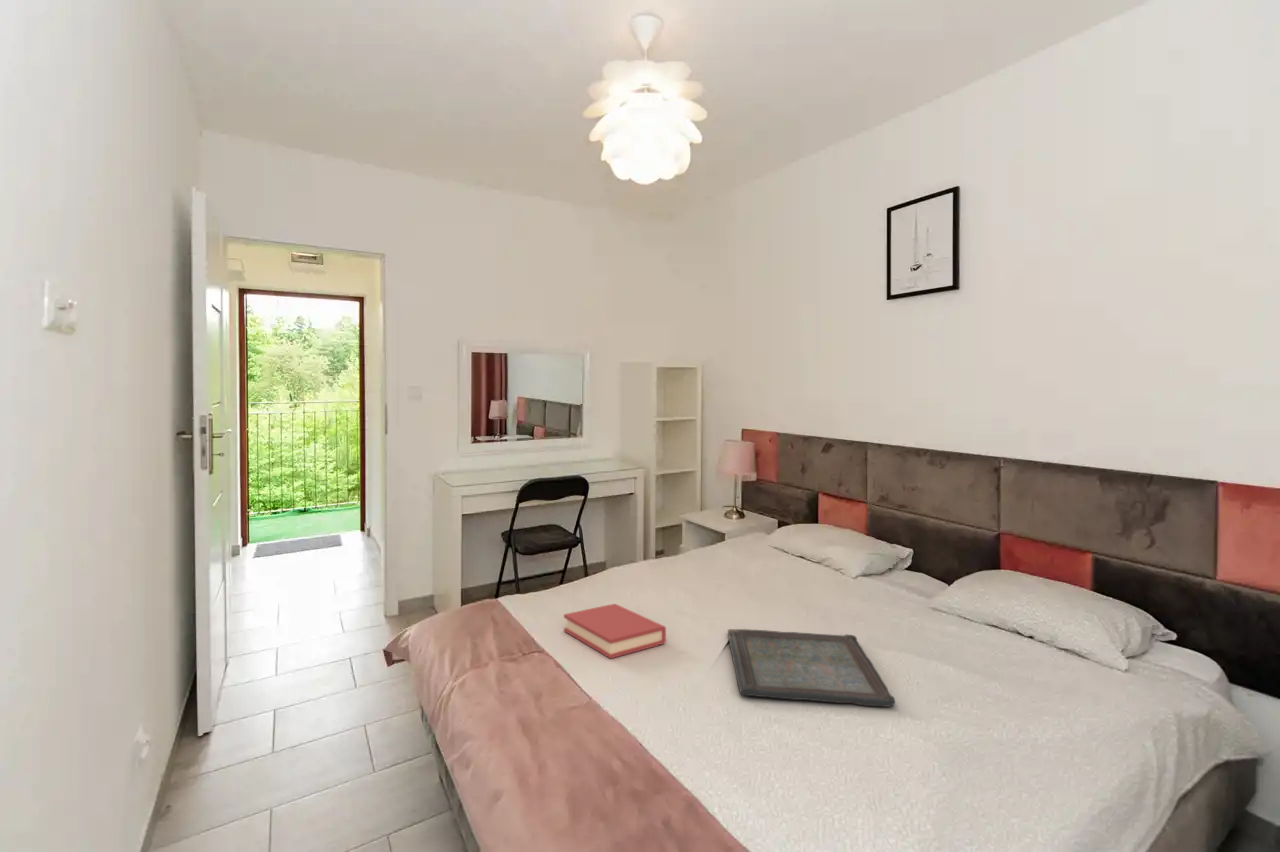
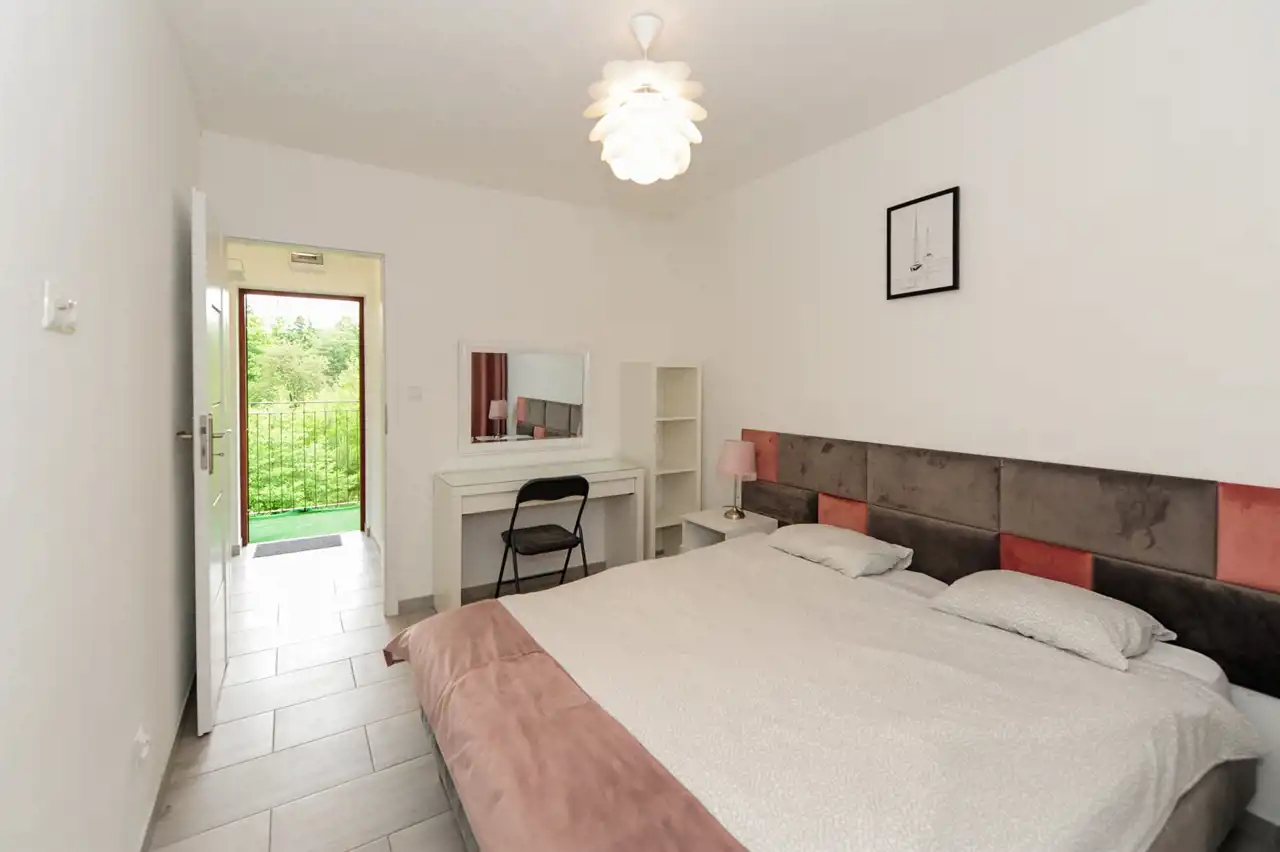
- hardback book [563,603,667,660]
- serving tray [727,628,896,708]
